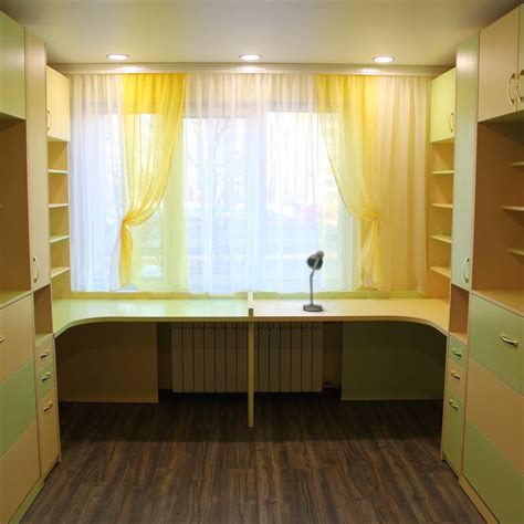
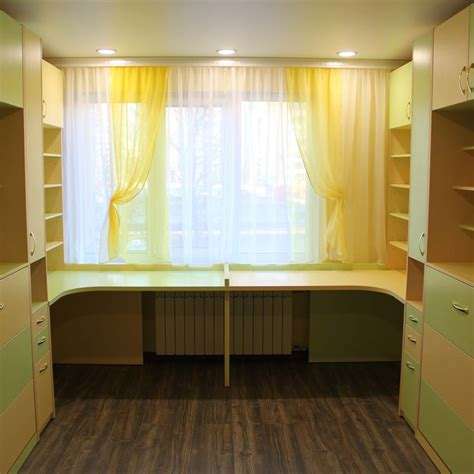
- desk lamp [302,250,325,312]
